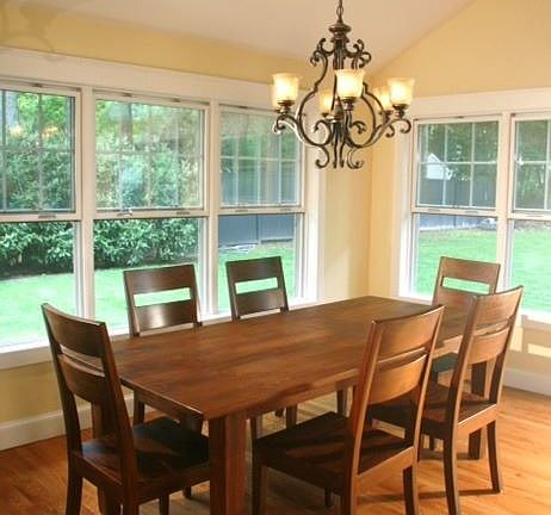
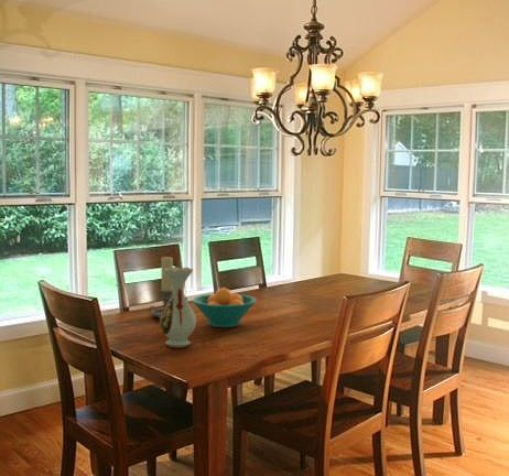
+ vase [159,266,197,348]
+ fruit bowl [191,286,258,328]
+ candle holder [148,255,174,320]
